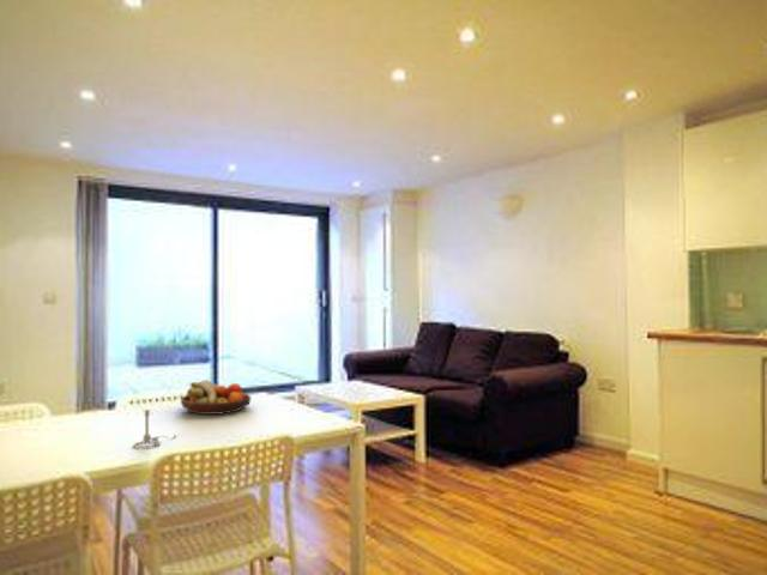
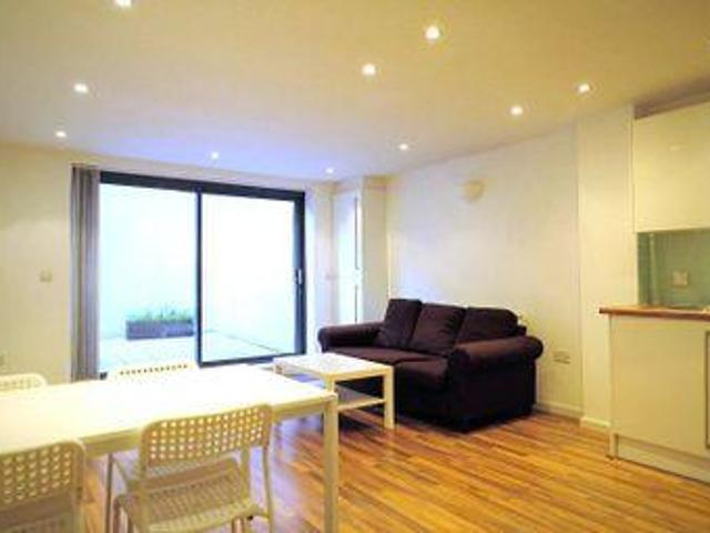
- fruit bowl [180,379,252,416]
- lamp base [132,408,177,449]
